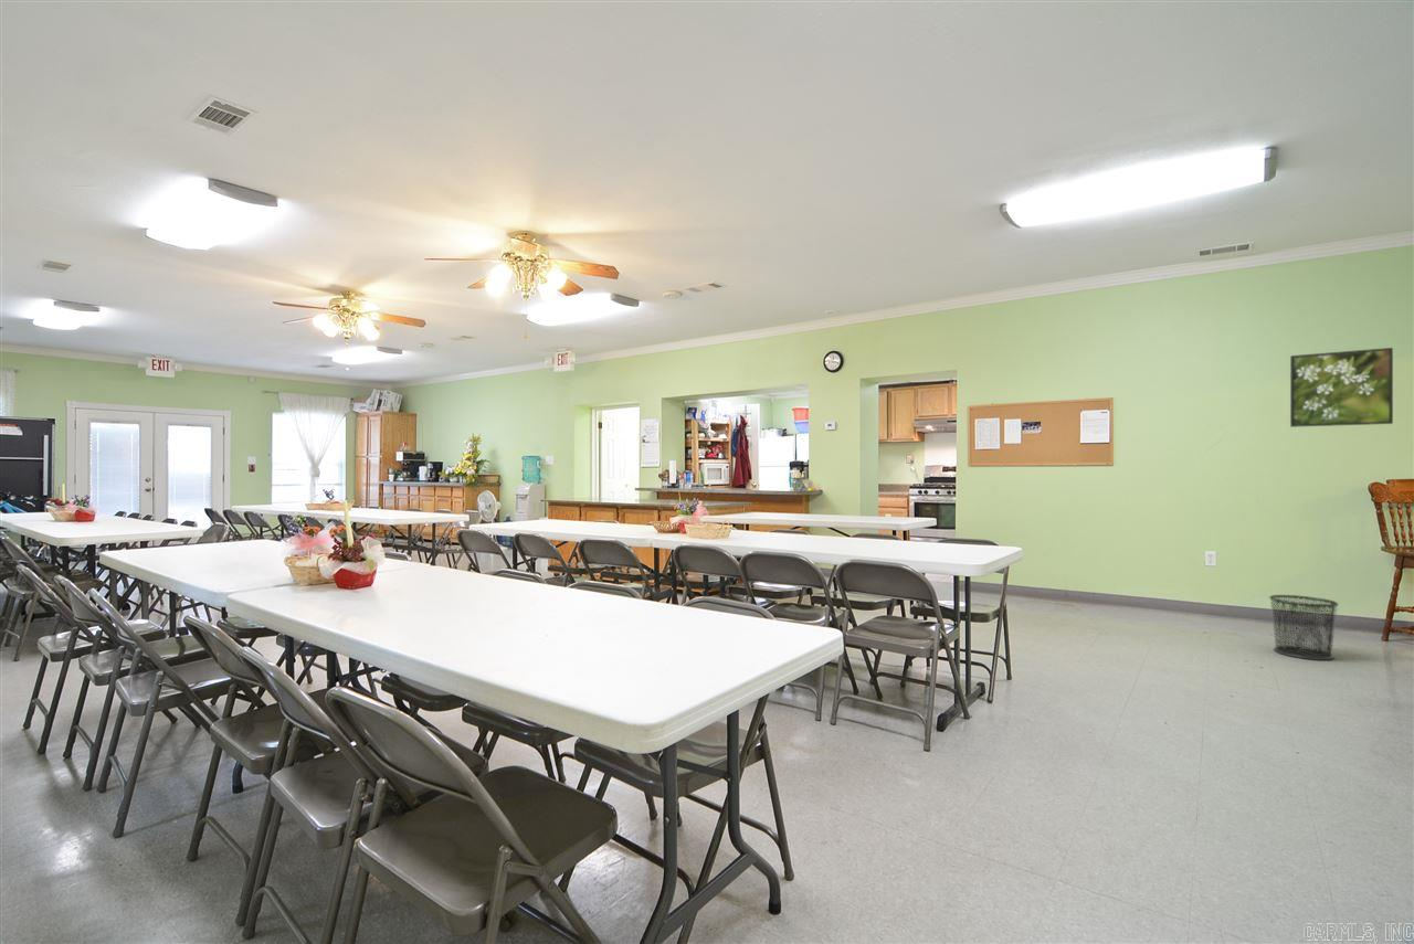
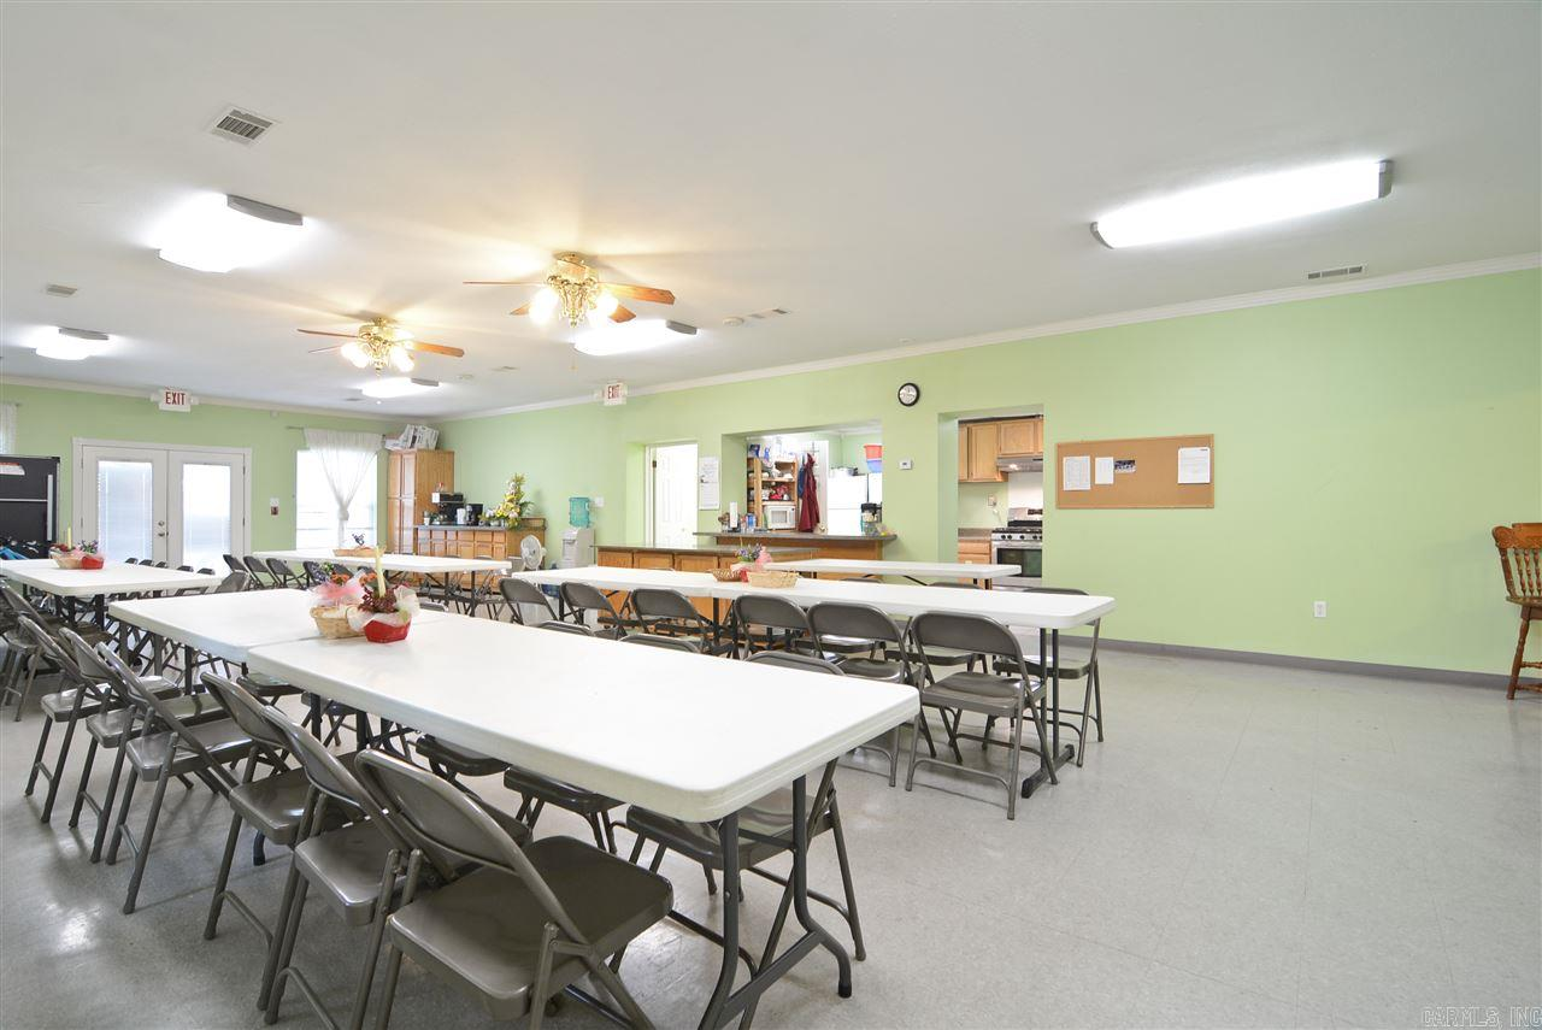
- waste bin [1268,594,1340,661]
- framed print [1289,347,1394,428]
